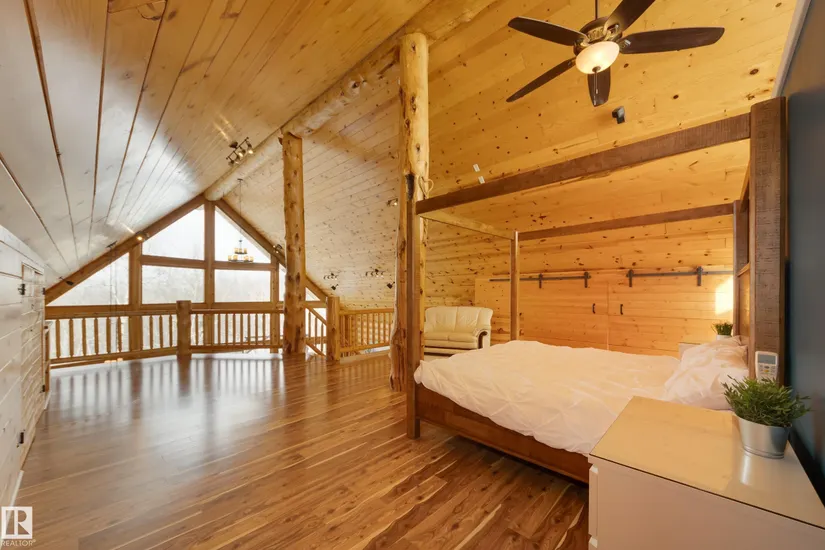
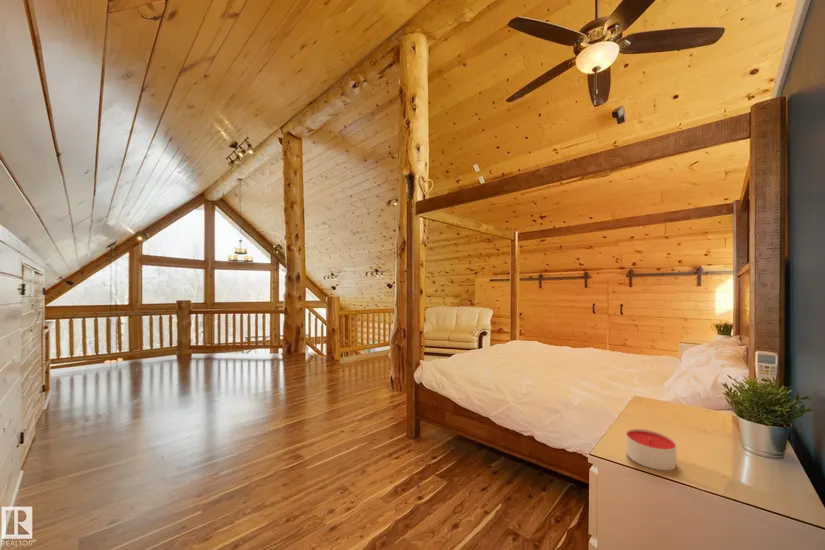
+ candle [625,428,677,471]
